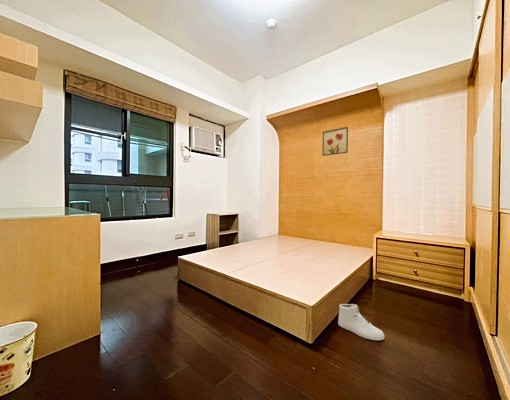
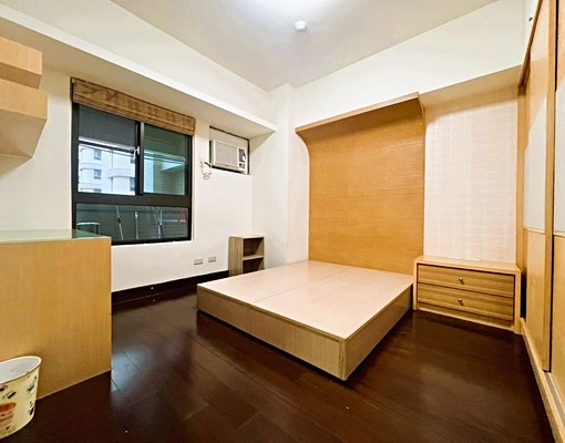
- wall art [321,126,349,157]
- sneaker [337,303,385,341]
